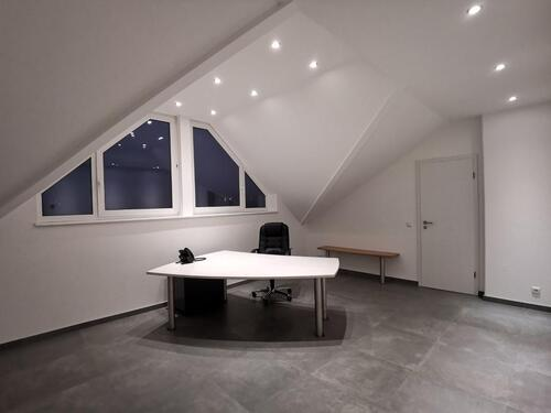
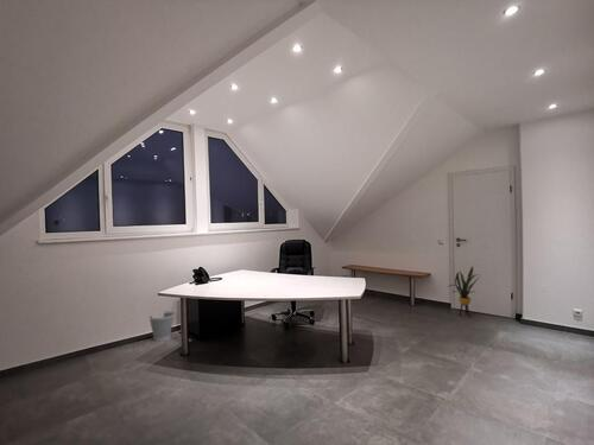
+ house plant [447,266,481,318]
+ wastebasket [147,310,175,342]
